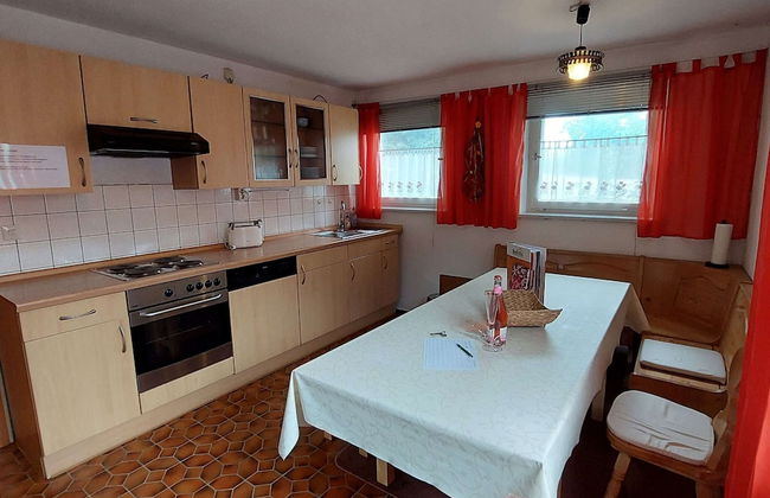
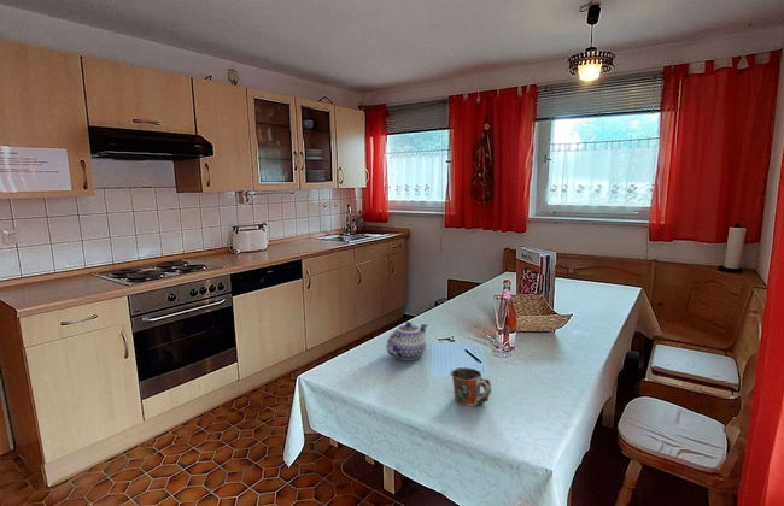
+ teapot [385,320,429,361]
+ mug [449,366,492,407]
